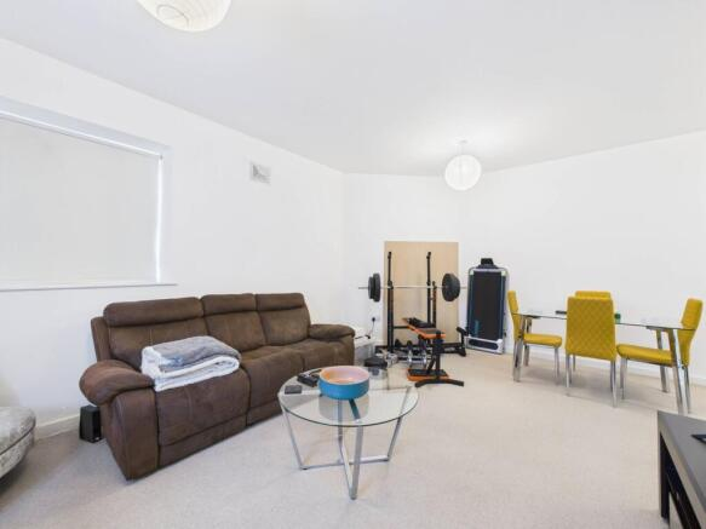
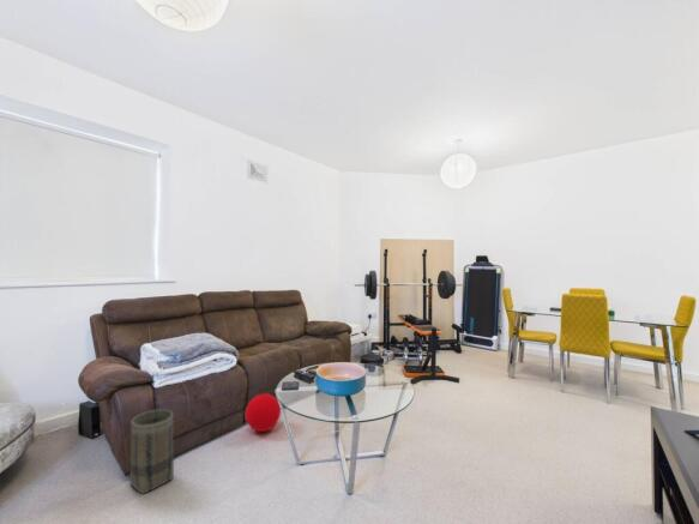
+ ball [245,392,282,433]
+ basket [128,408,175,495]
